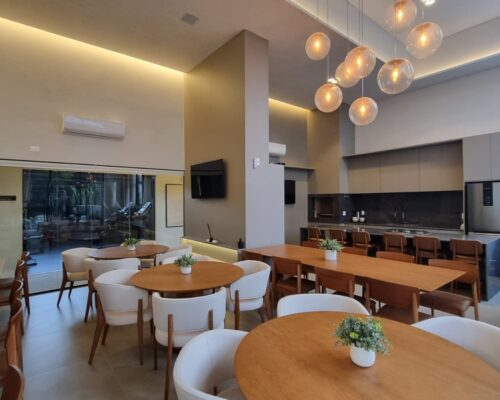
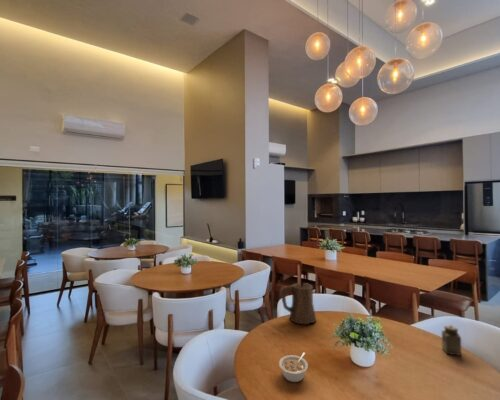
+ salt shaker [441,324,462,357]
+ pitcher [280,282,317,325]
+ legume [278,351,309,383]
